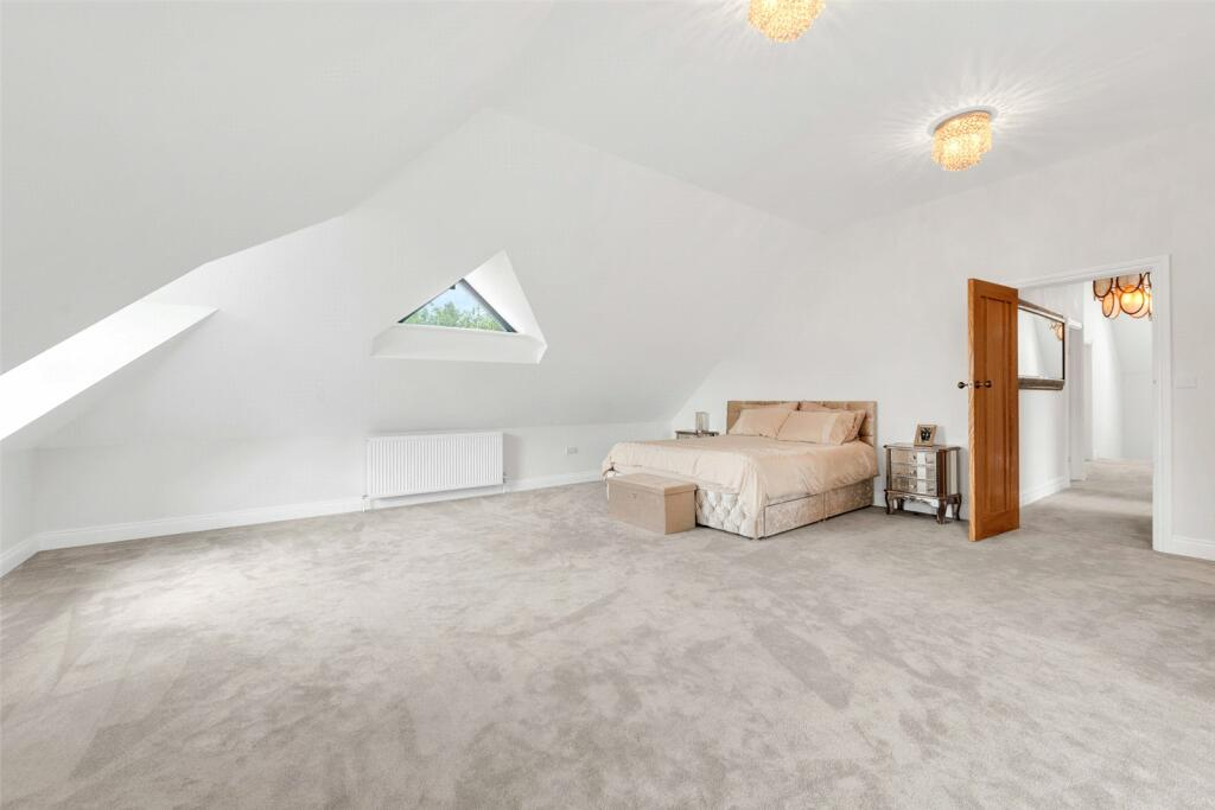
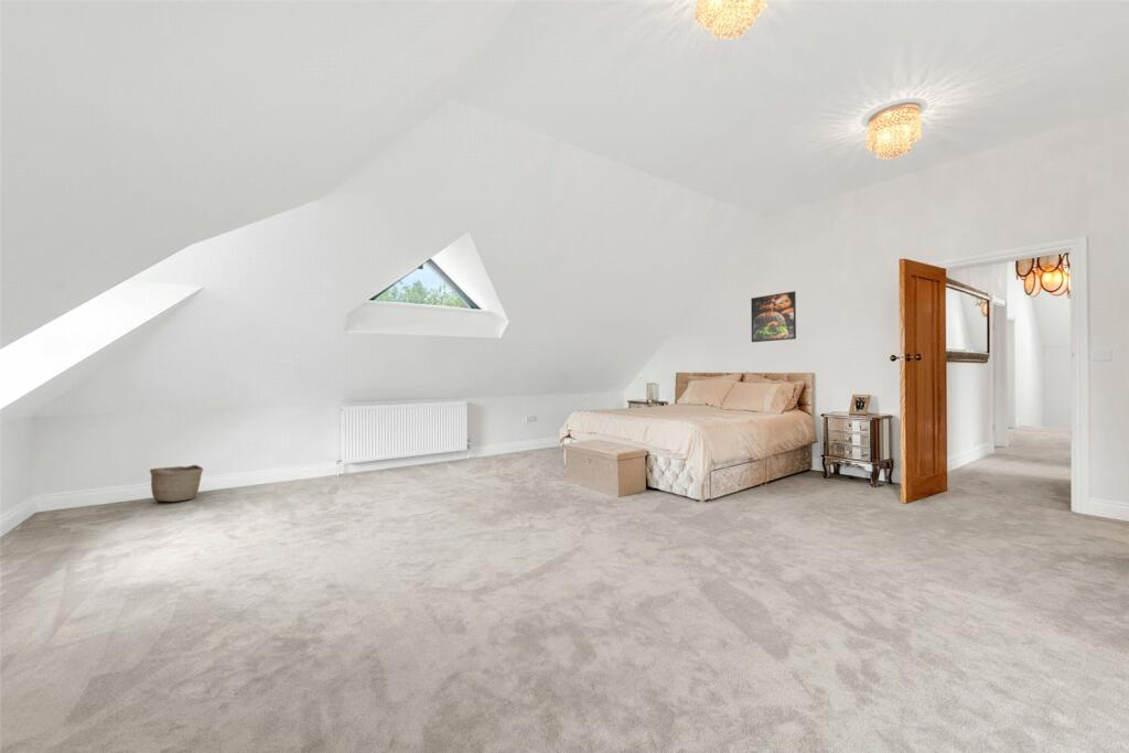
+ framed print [750,290,797,343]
+ basket [149,464,204,503]
